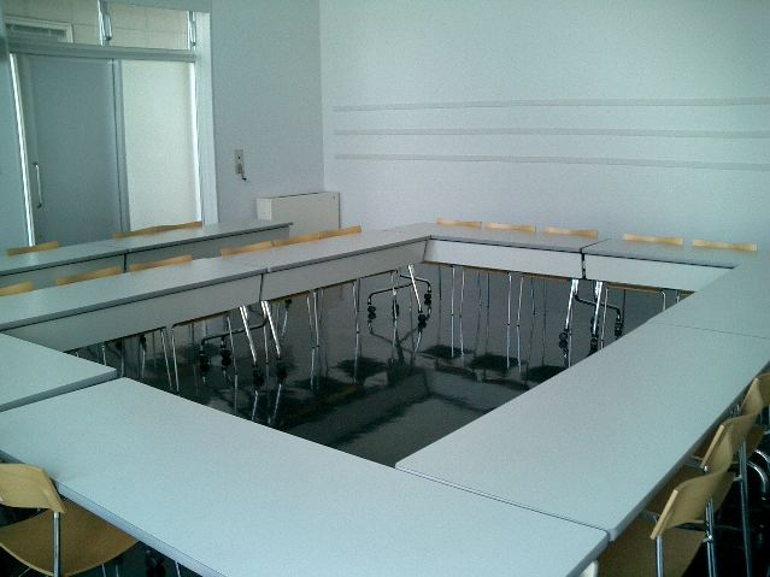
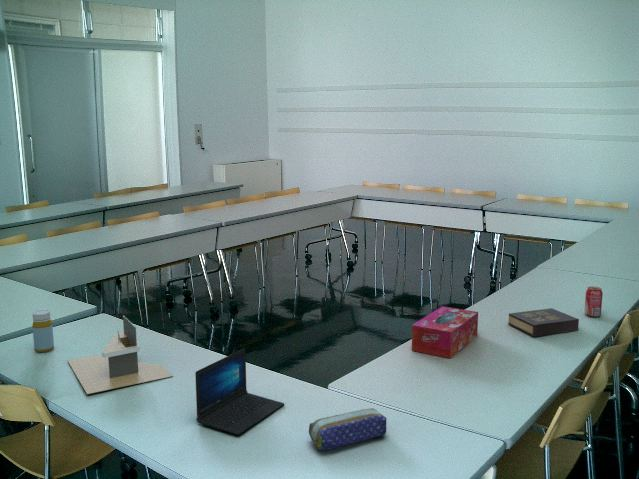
+ tissue box [411,305,479,359]
+ laptop [194,347,285,436]
+ bottle [31,309,55,353]
+ reception desk [67,315,173,395]
+ pencil case [308,407,388,451]
+ hardback book [507,307,580,338]
+ beverage can [583,286,604,318]
